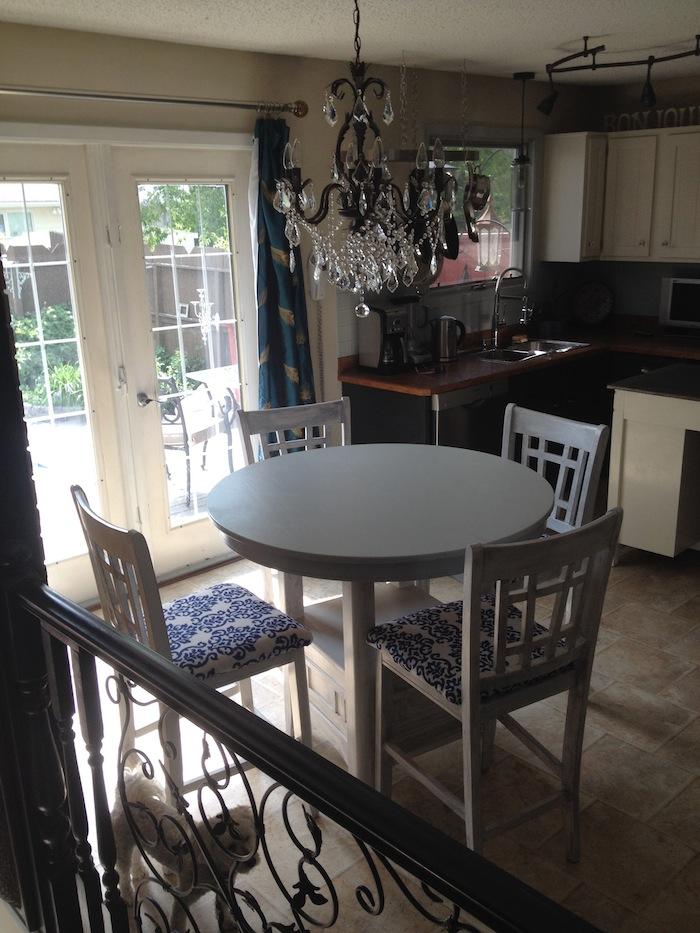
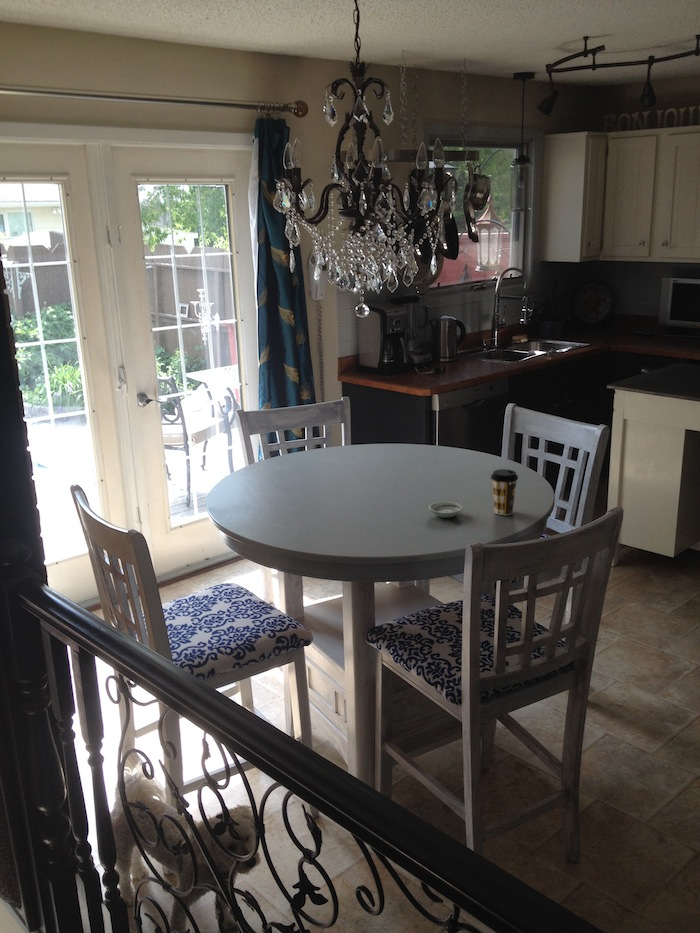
+ coffee cup [490,468,519,516]
+ saucer [428,501,463,519]
